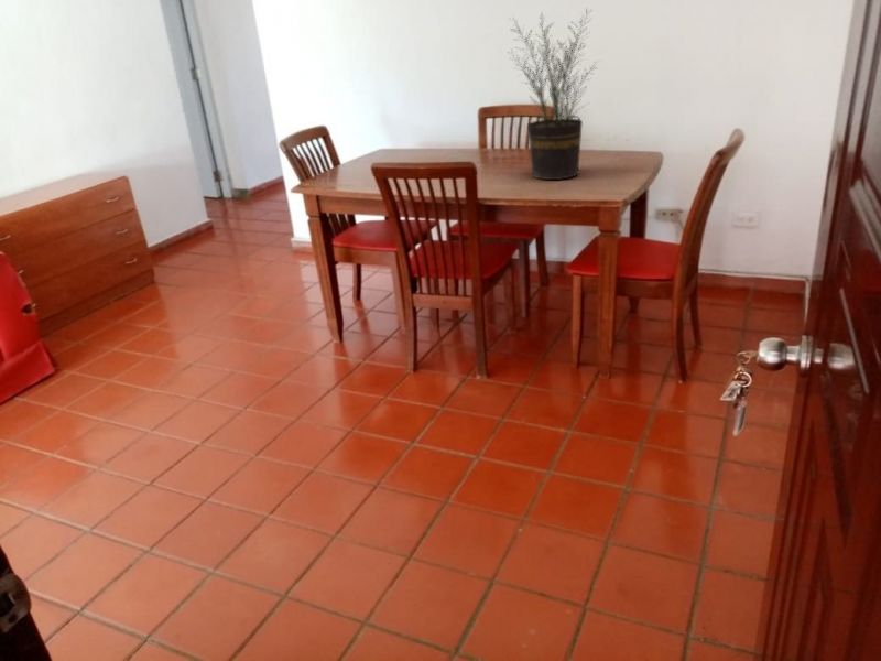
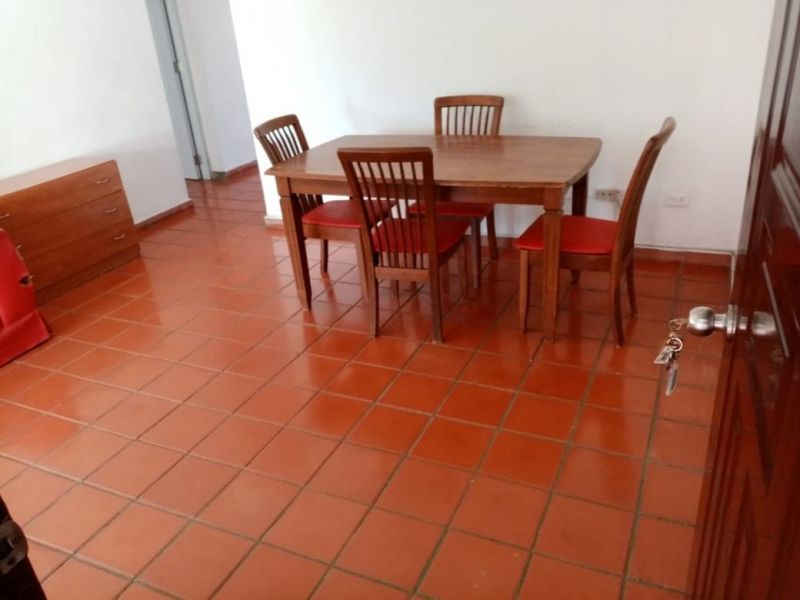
- potted plant [505,8,602,181]
